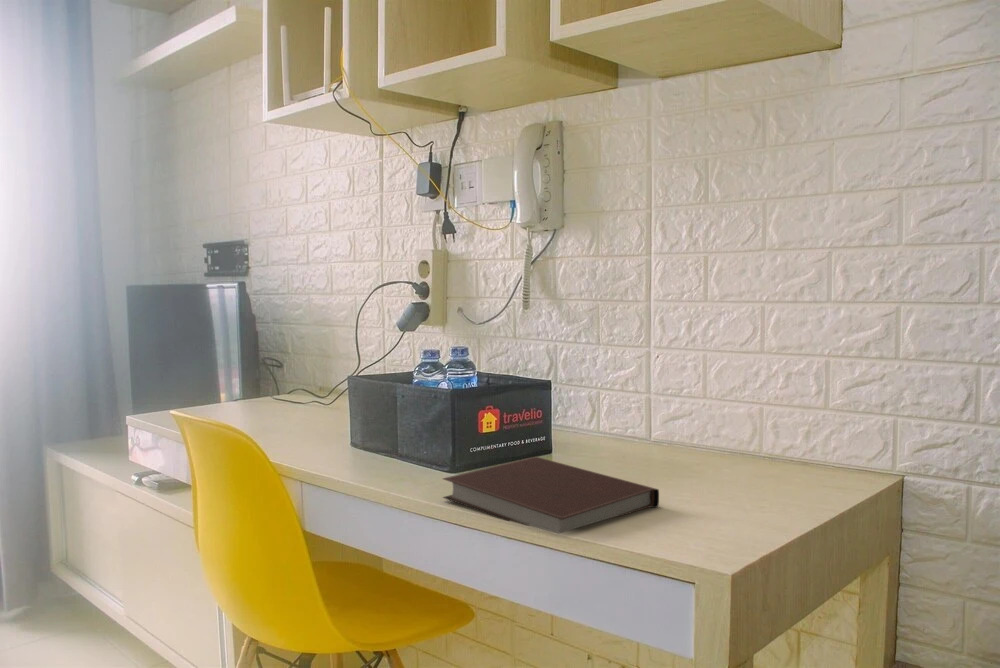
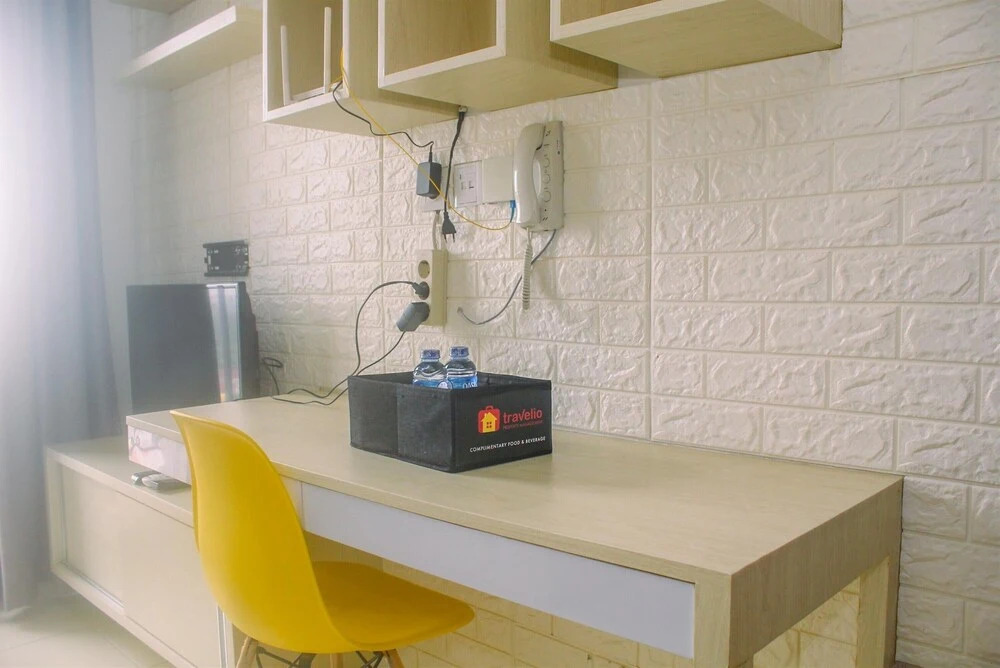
- notebook [442,456,660,535]
